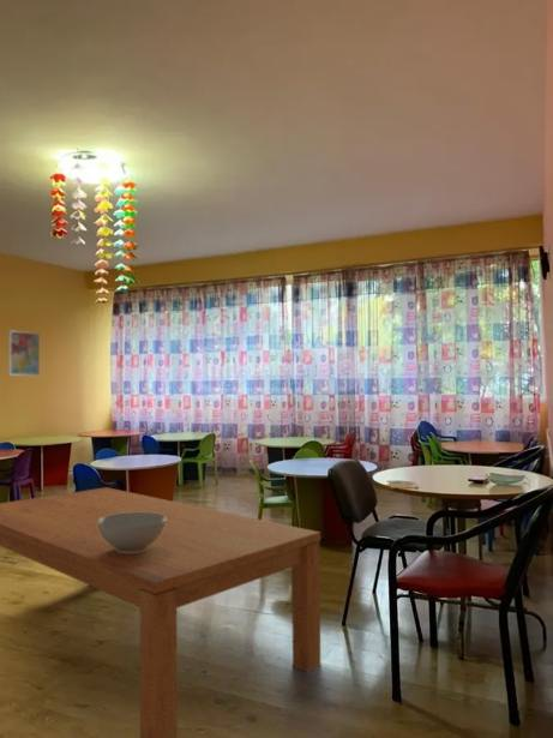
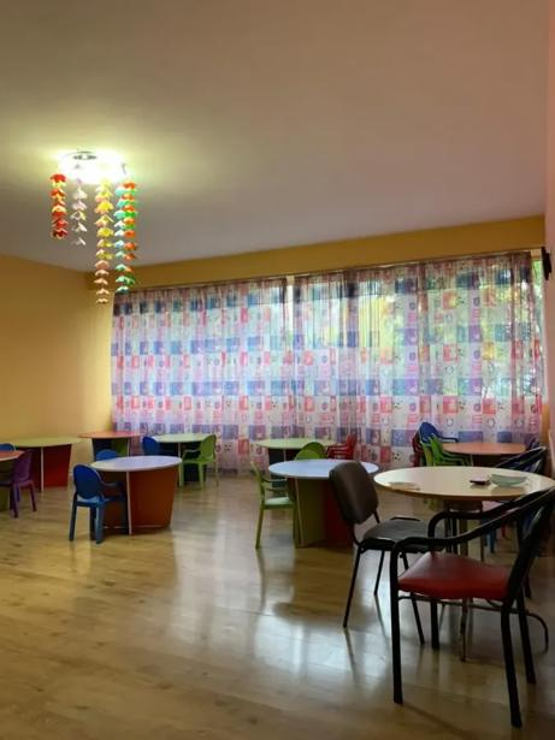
- wall art [7,329,41,377]
- dining table [0,486,321,738]
- decorative bowl [98,512,166,553]
